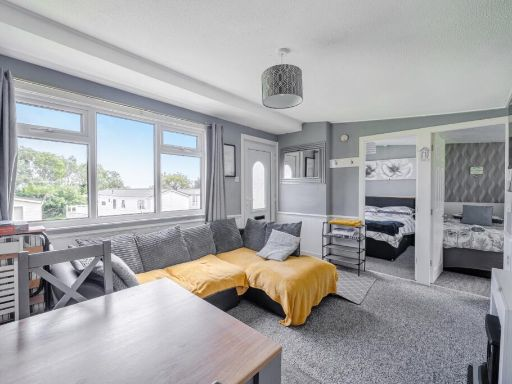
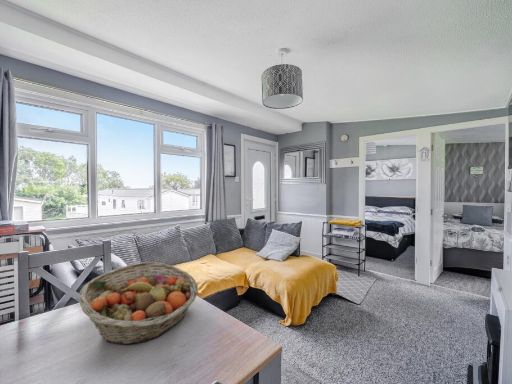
+ fruit basket [77,261,199,345]
